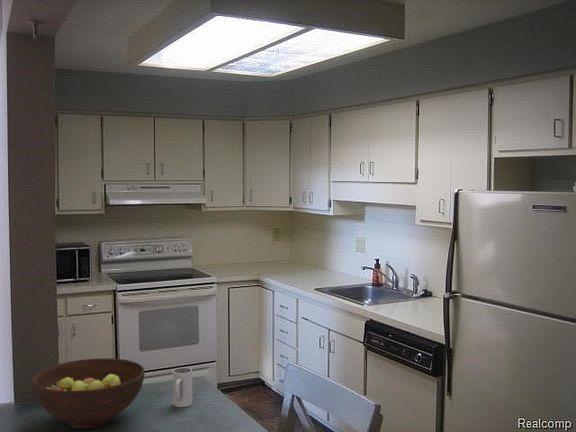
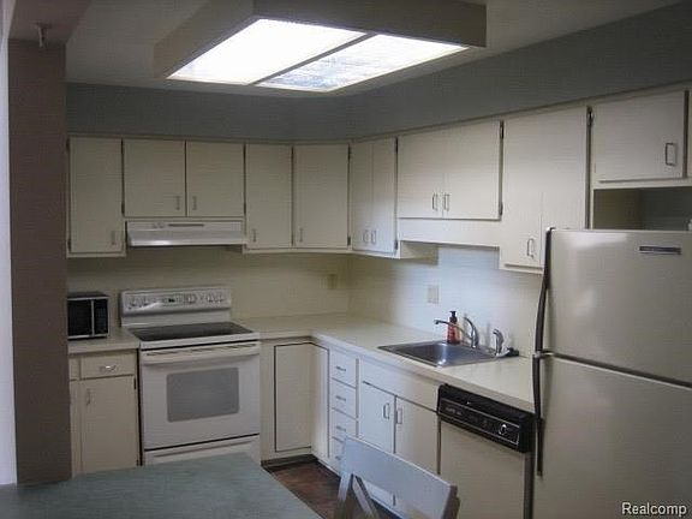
- mug [172,367,193,408]
- fruit bowl [31,357,146,429]
